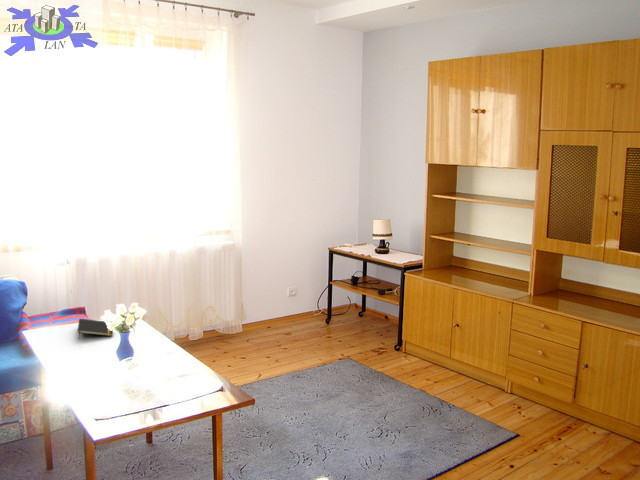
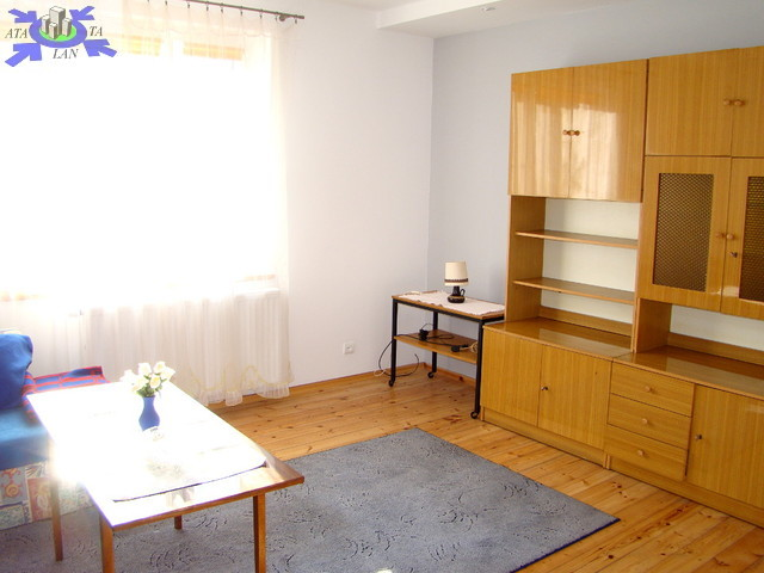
- notepad [77,318,113,340]
